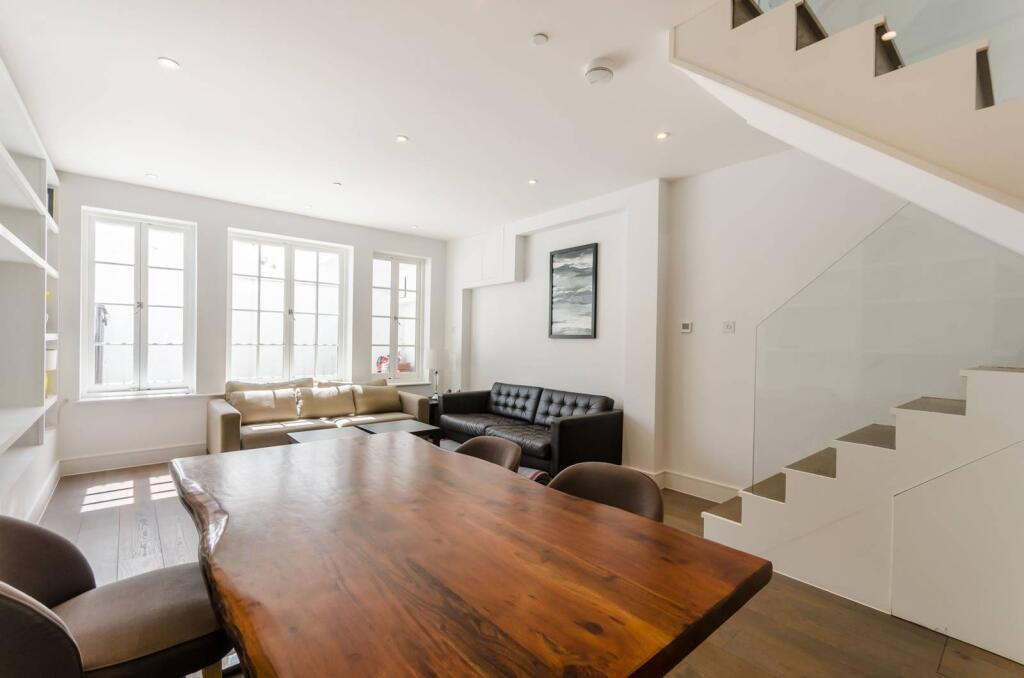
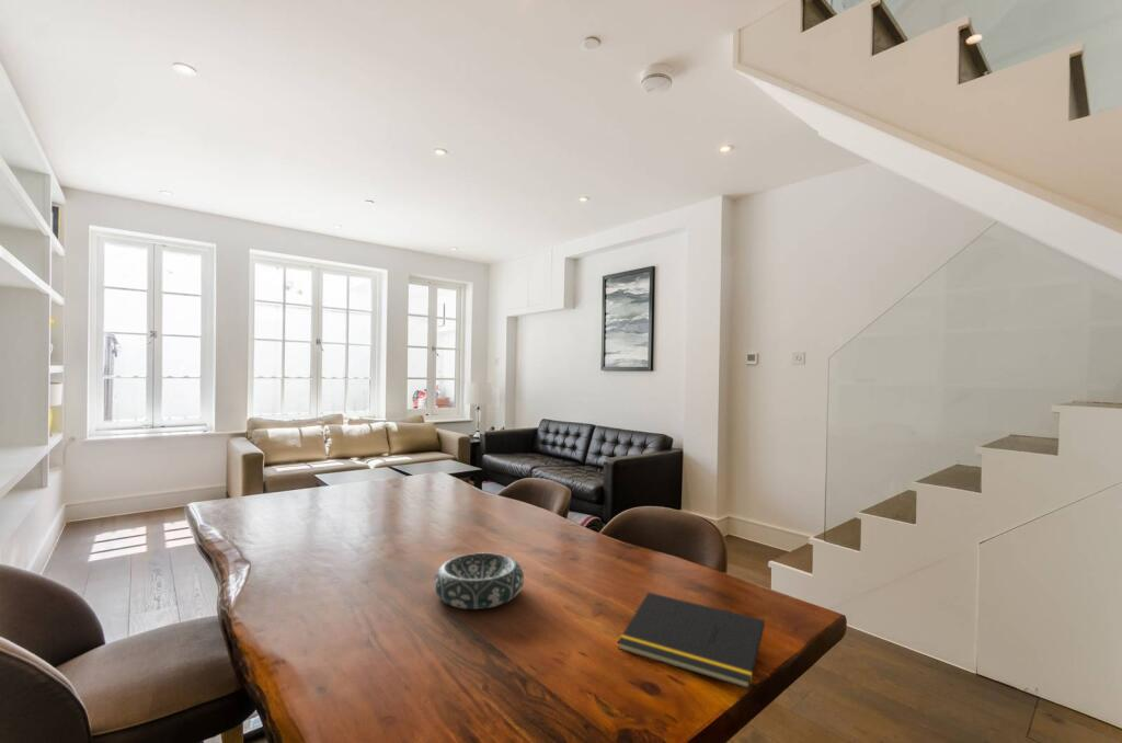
+ decorative bowl [433,552,525,610]
+ notepad [617,592,766,690]
